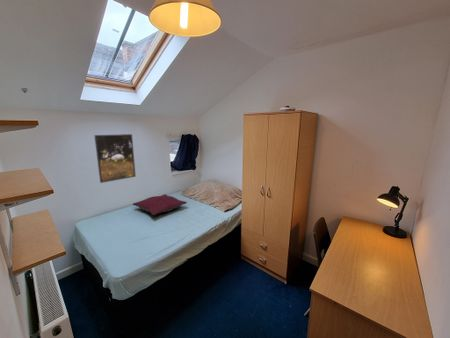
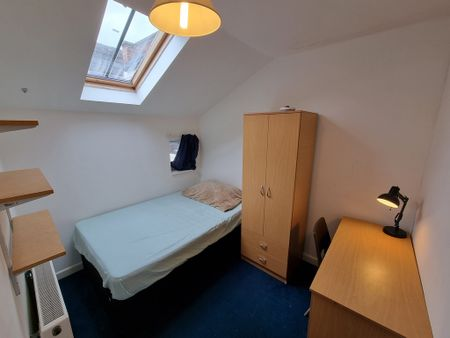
- pillow [132,193,188,216]
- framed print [93,133,137,184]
